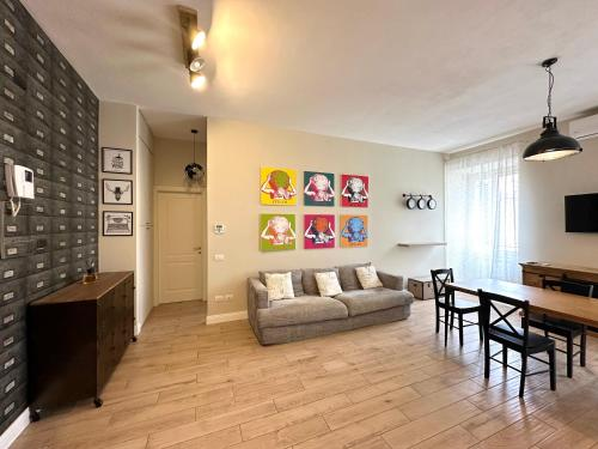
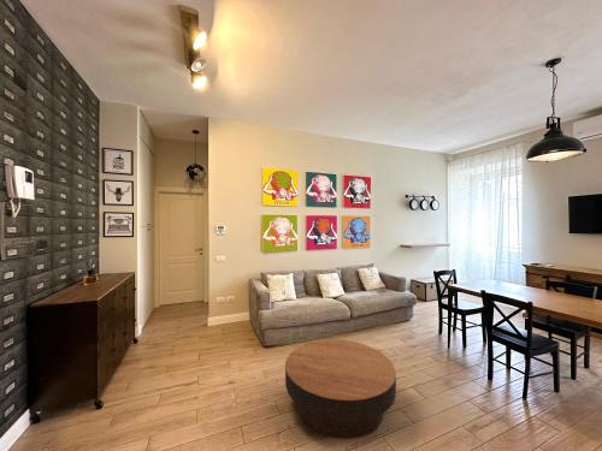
+ coffee table [284,338,397,440]
